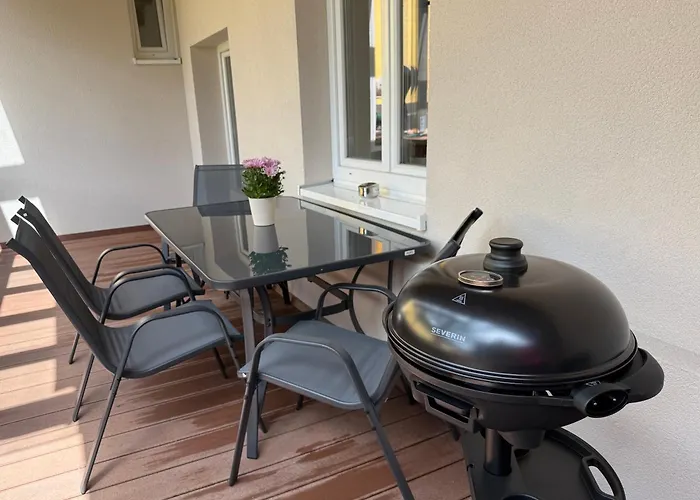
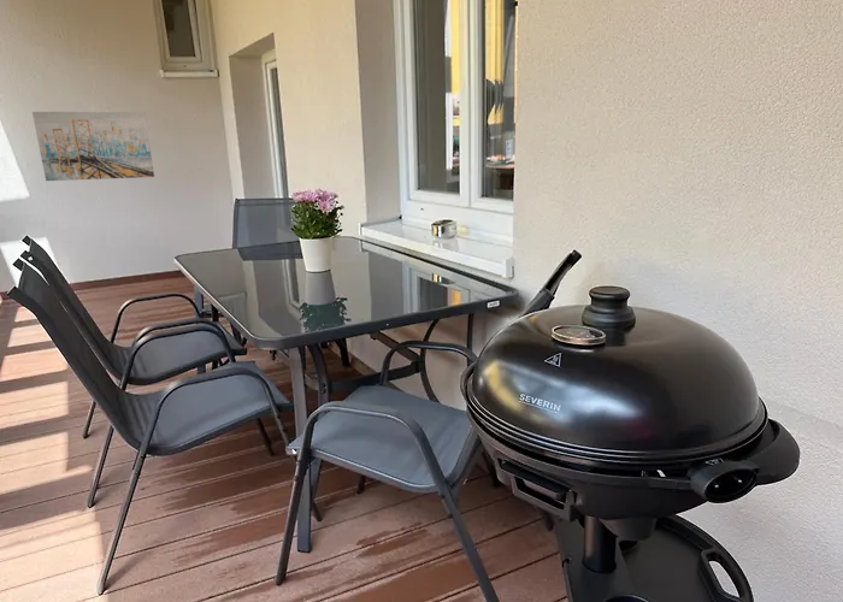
+ wall art [31,111,155,182]
